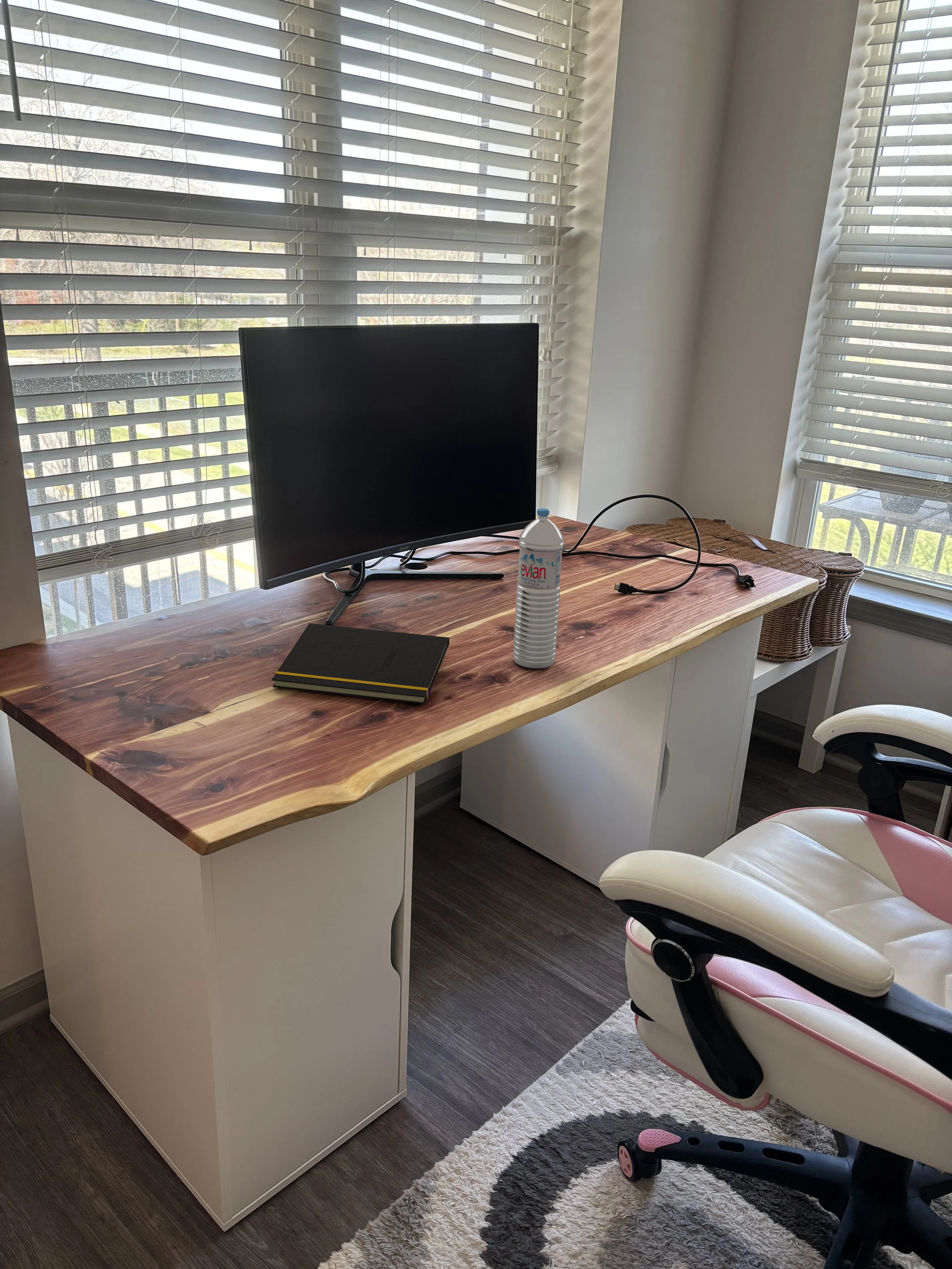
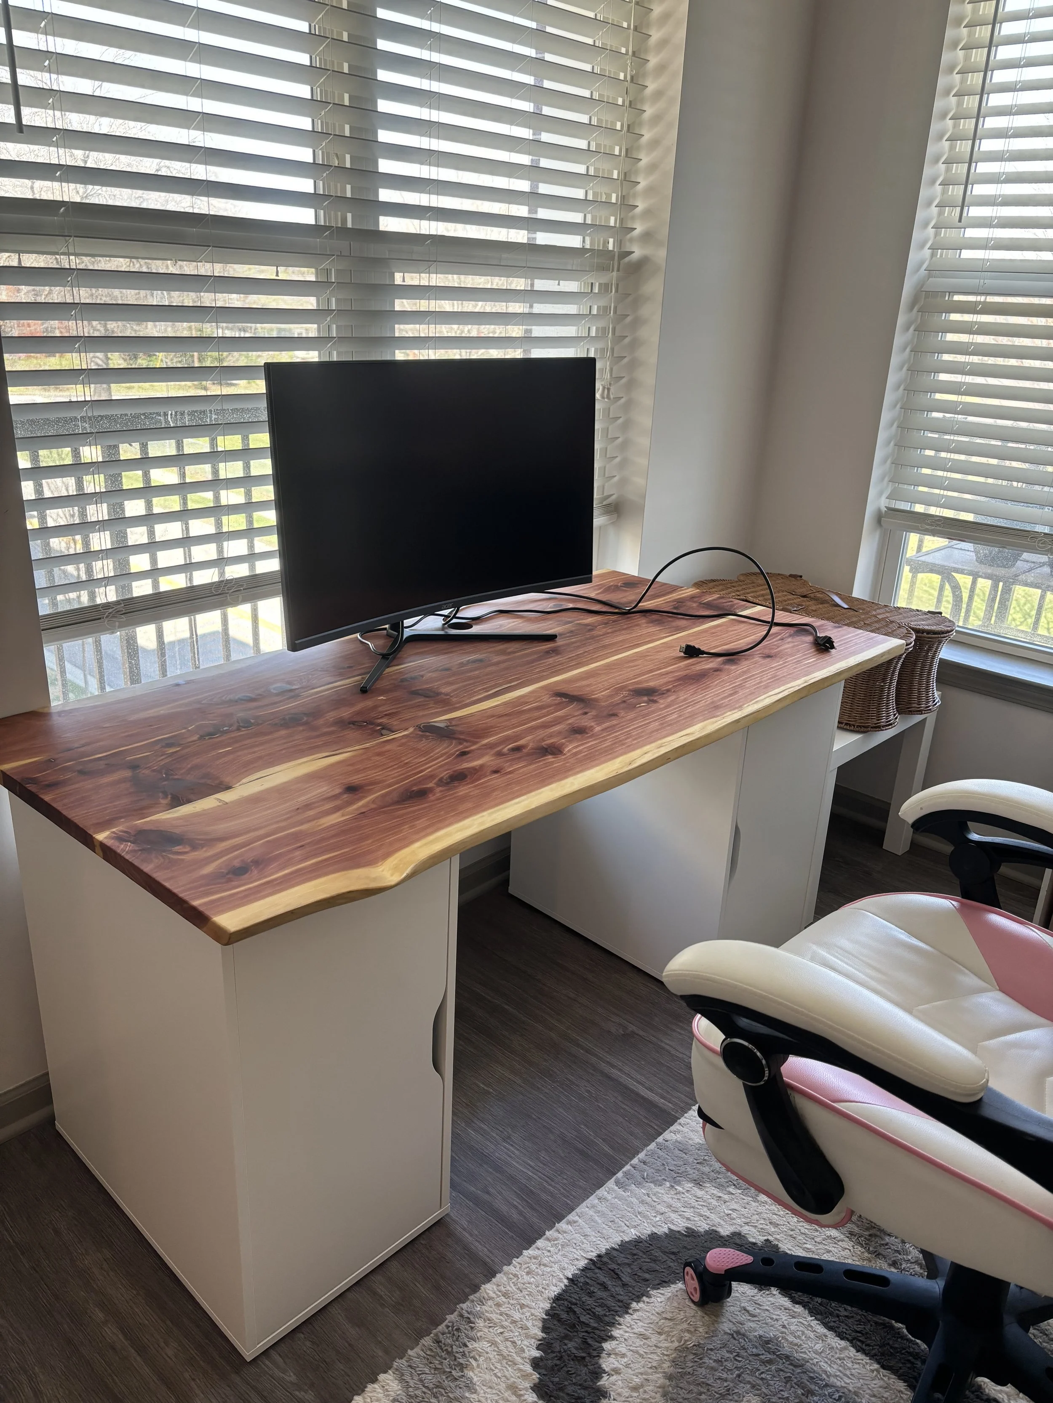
- notepad [272,623,450,705]
- water bottle [513,508,564,669]
